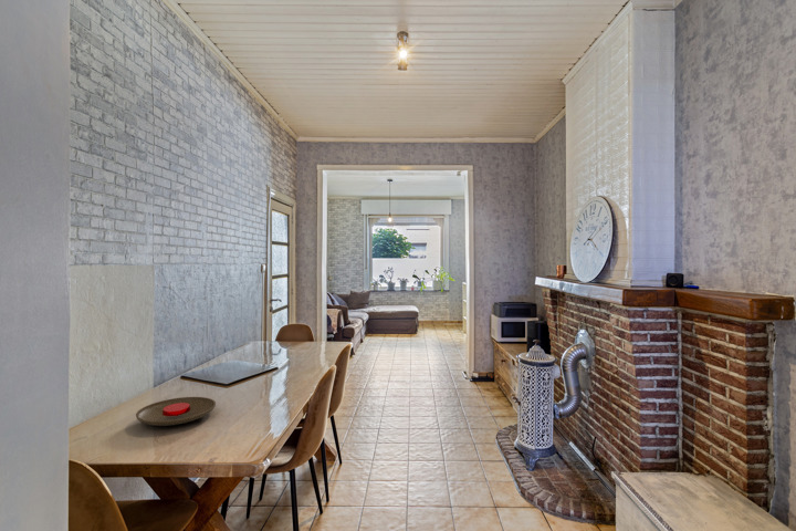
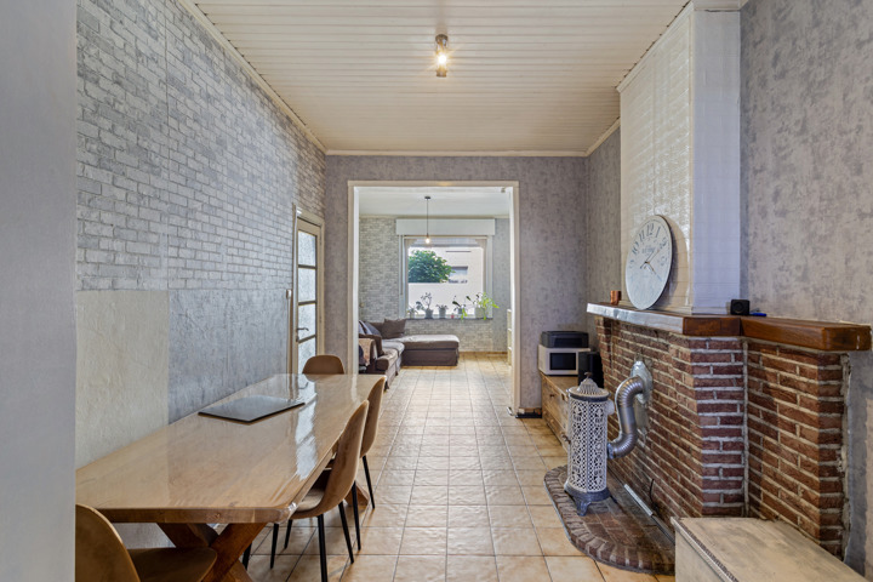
- plate [135,396,217,427]
